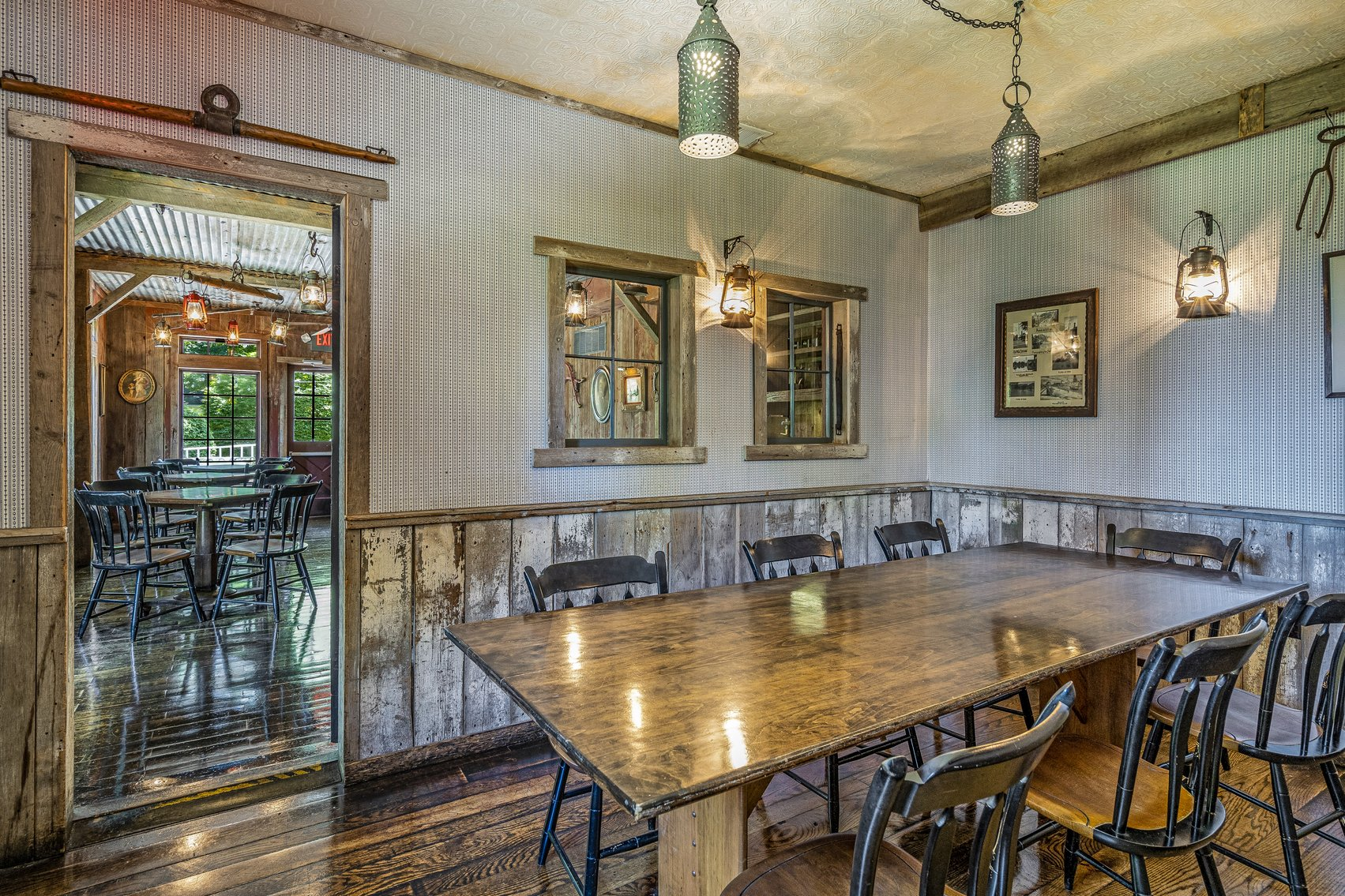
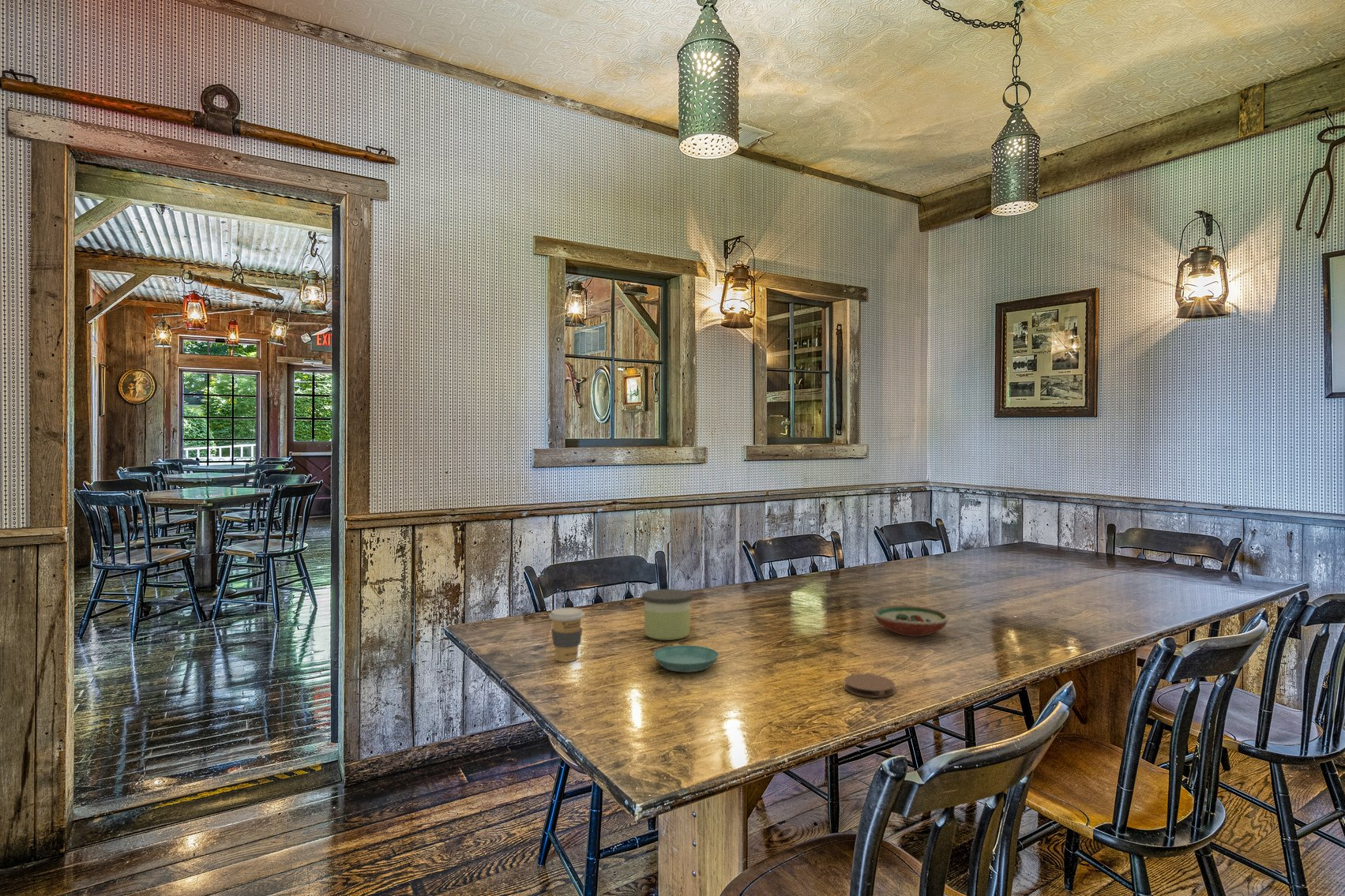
+ saucer [652,644,719,673]
+ coaster [843,673,896,699]
+ candle [641,588,693,641]
+ decorative bowl [872,605,950,637]
+ coffee cup [548,607,585,662]
